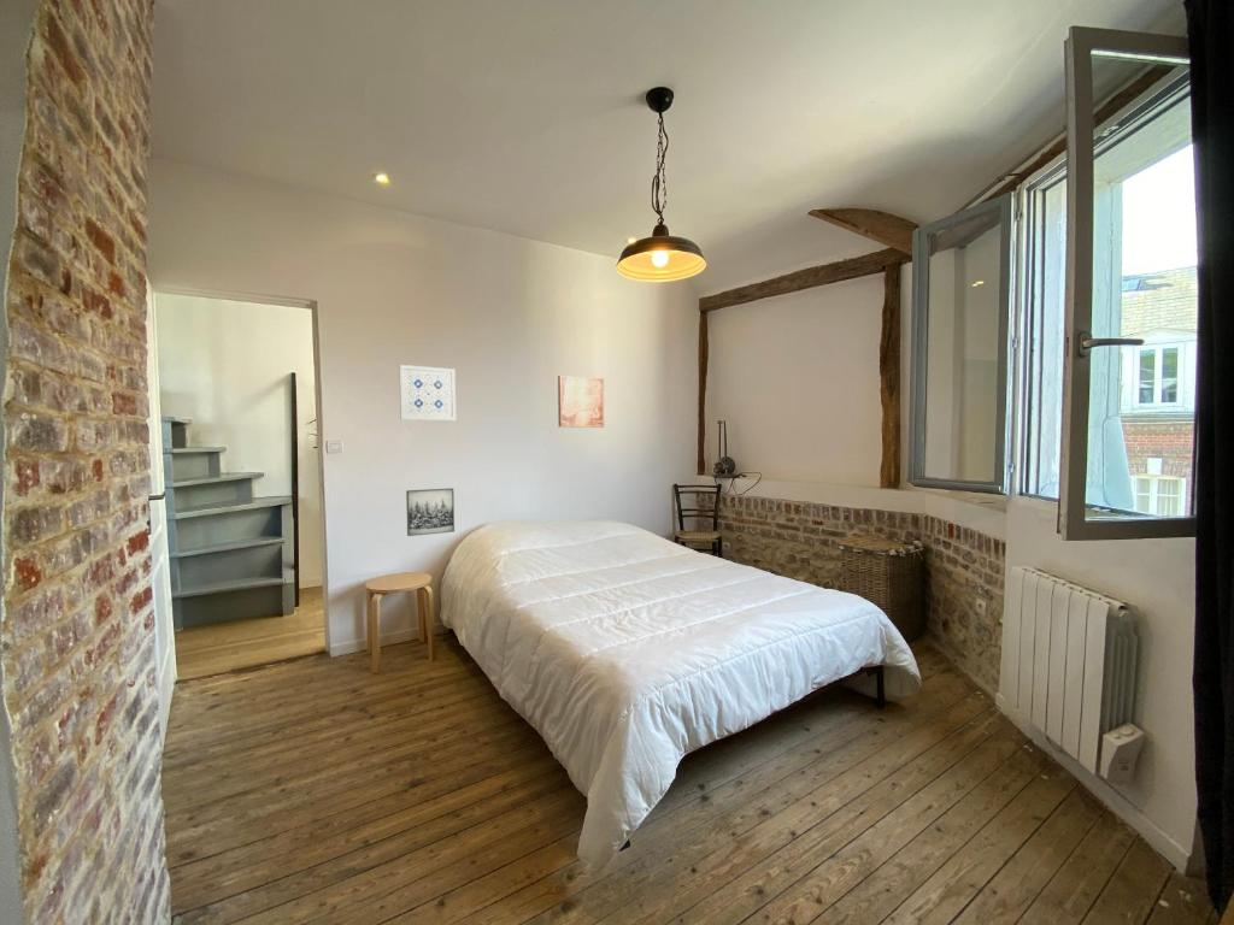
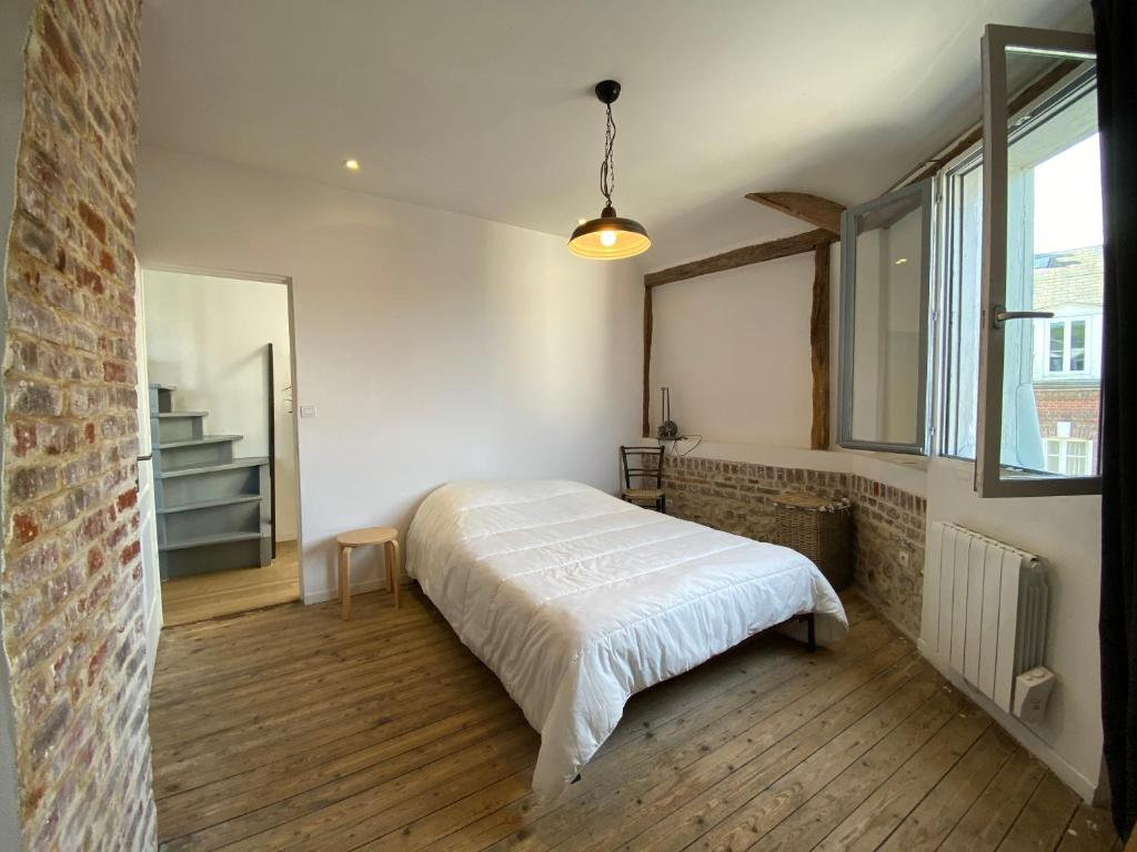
- wall art [405,487,456,537]
- wall art [399,364,457,422]
- wall art [557,375,605,429]
